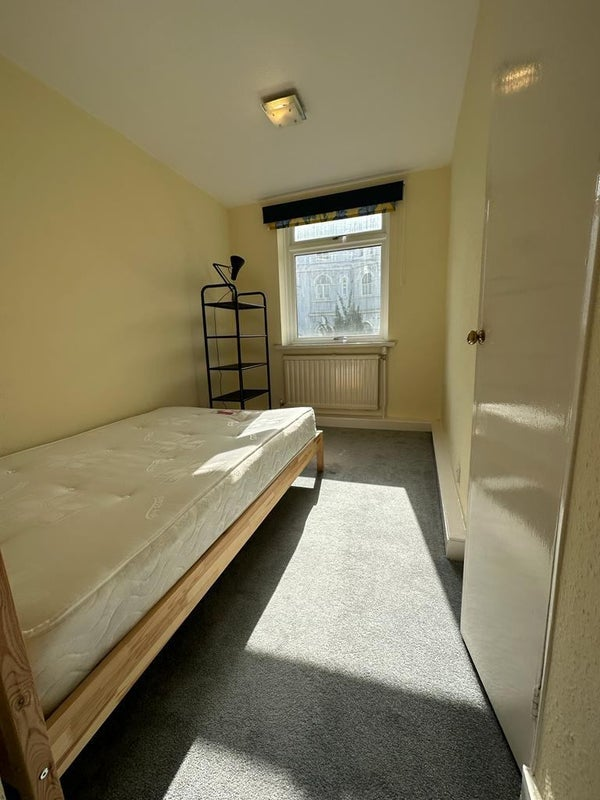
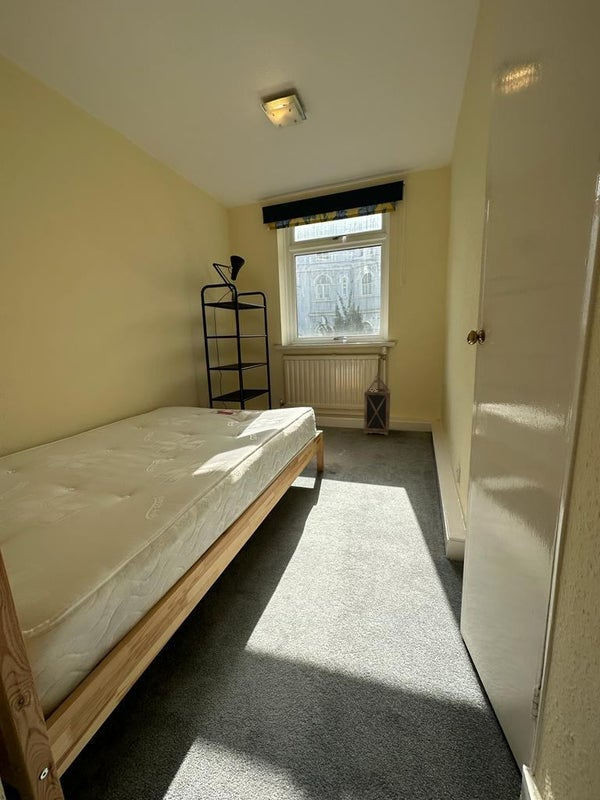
+ lantern [363,371,391,436]
